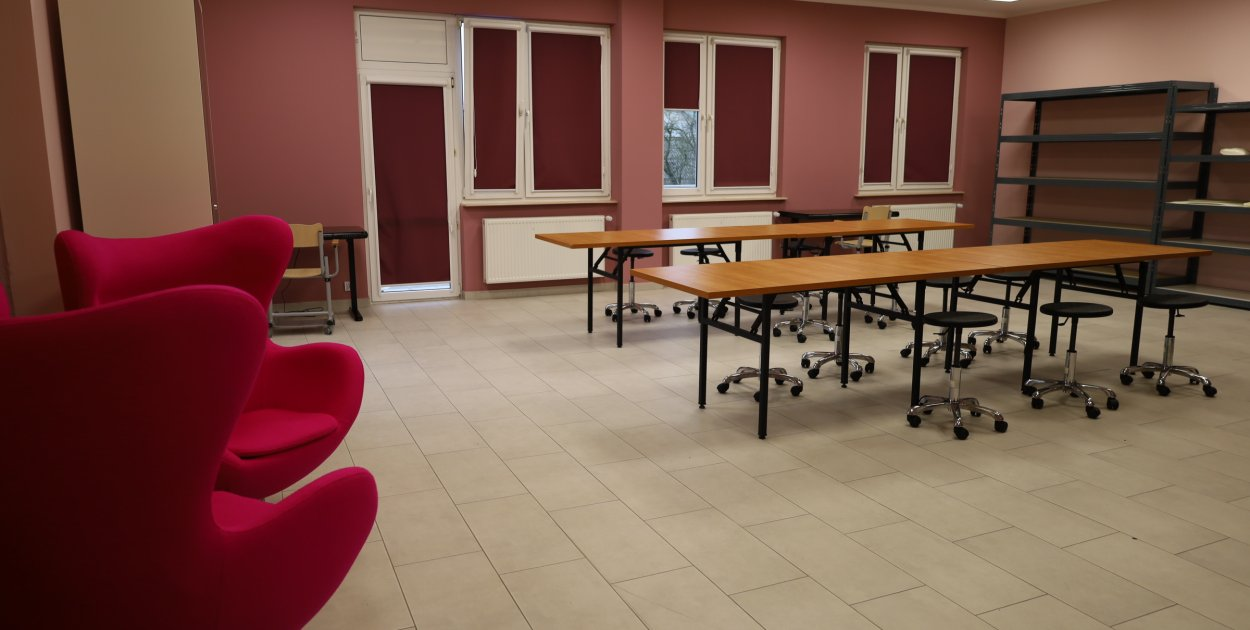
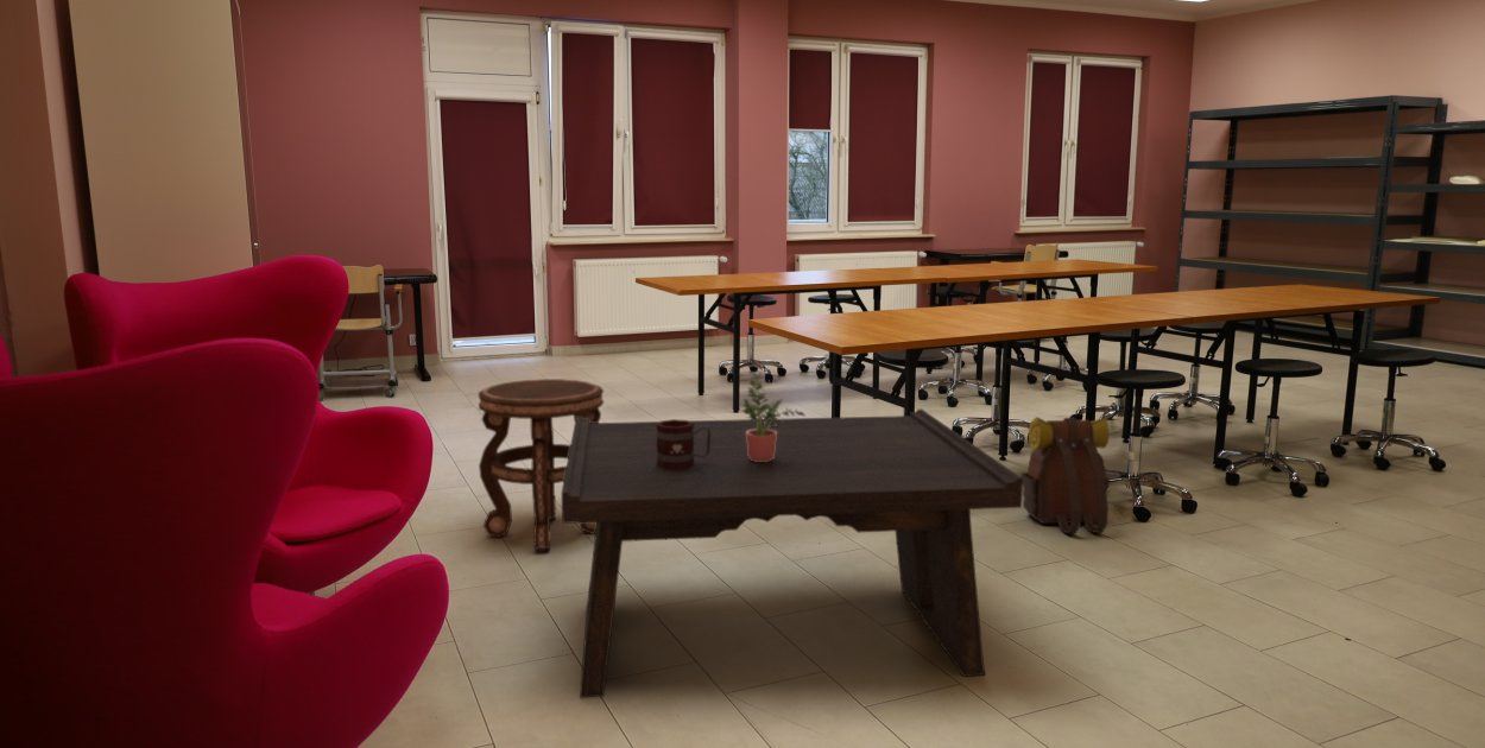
+ coffee table [561,407,1023,699]
+ side table [476,378,605,551]
+ potted plant [741,372,807,462]
+ mug [656,418,712,469]
+ backpack [1019,416,1112,534]
